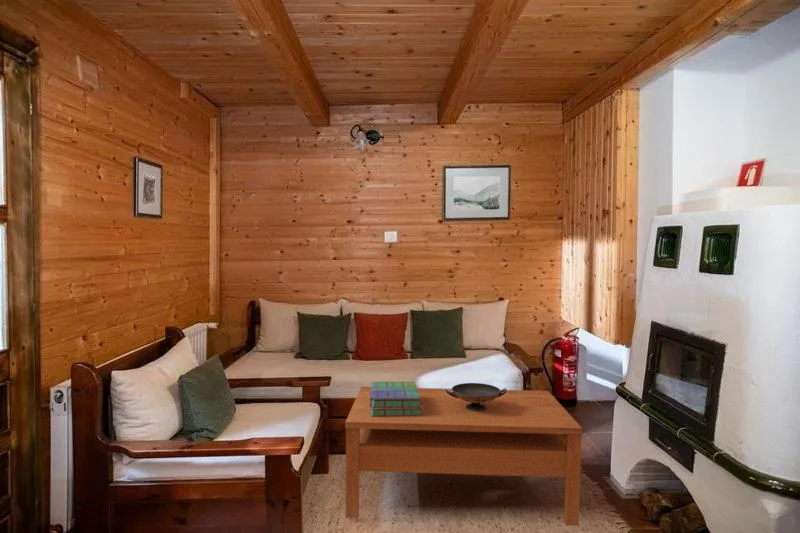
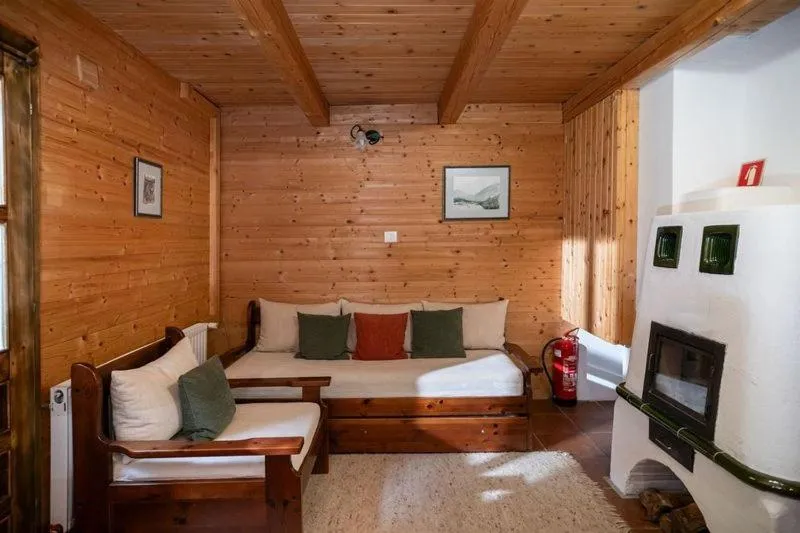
- coffee table [344,386,583,527]
- decorative bowl [445,382,508,411]
- stack of books [370,381,423,416]
